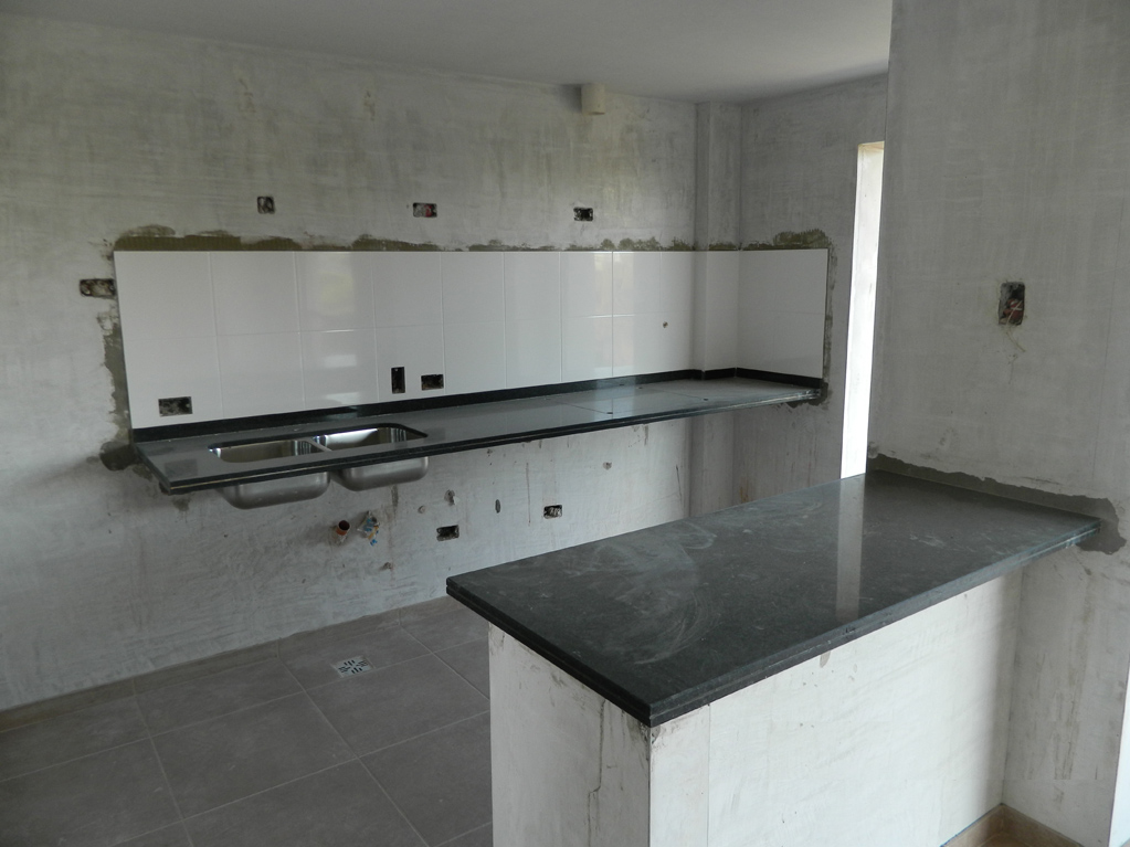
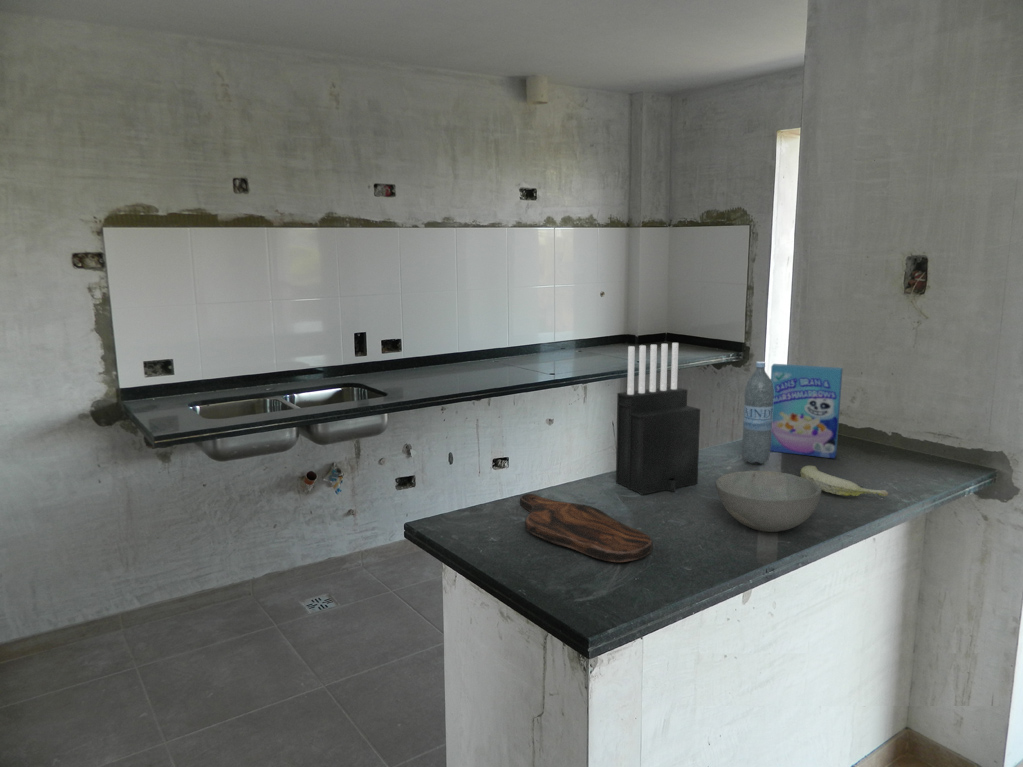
+ water bottle [741,360,774,465]
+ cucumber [800,465,890,497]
+ bowl [715,469,822,533]
+ knife block [615,342,701,496]
+ cereal box [770,363,844,459]
+ cutting board [519,493,654,563]
